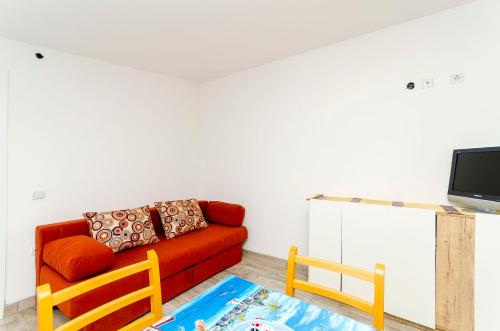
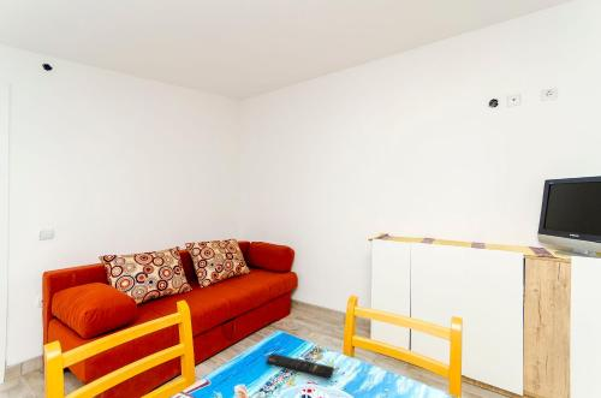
+ remote control [266,352,335,379]
